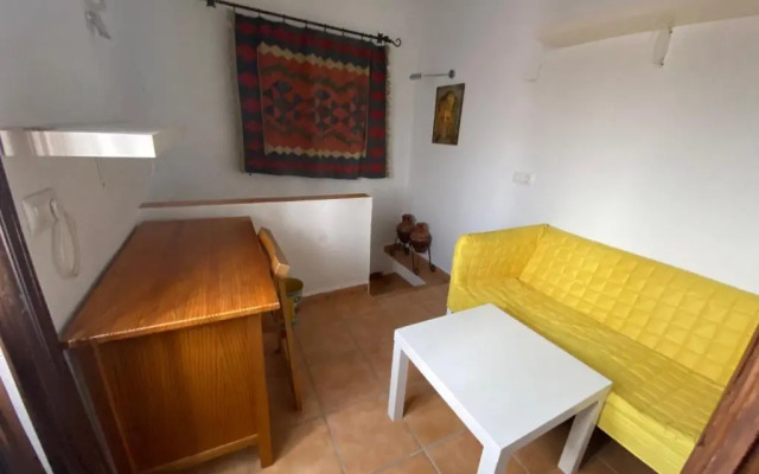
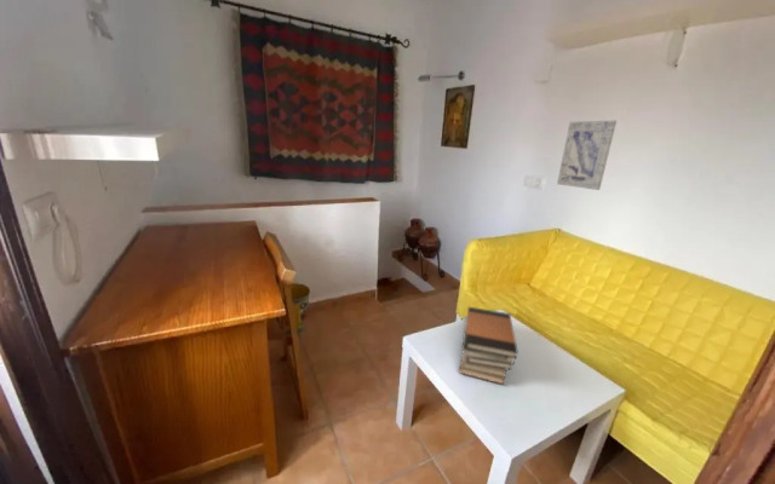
+ wall art [556,119,618,191]
+ book stack [458,306,519,386]
